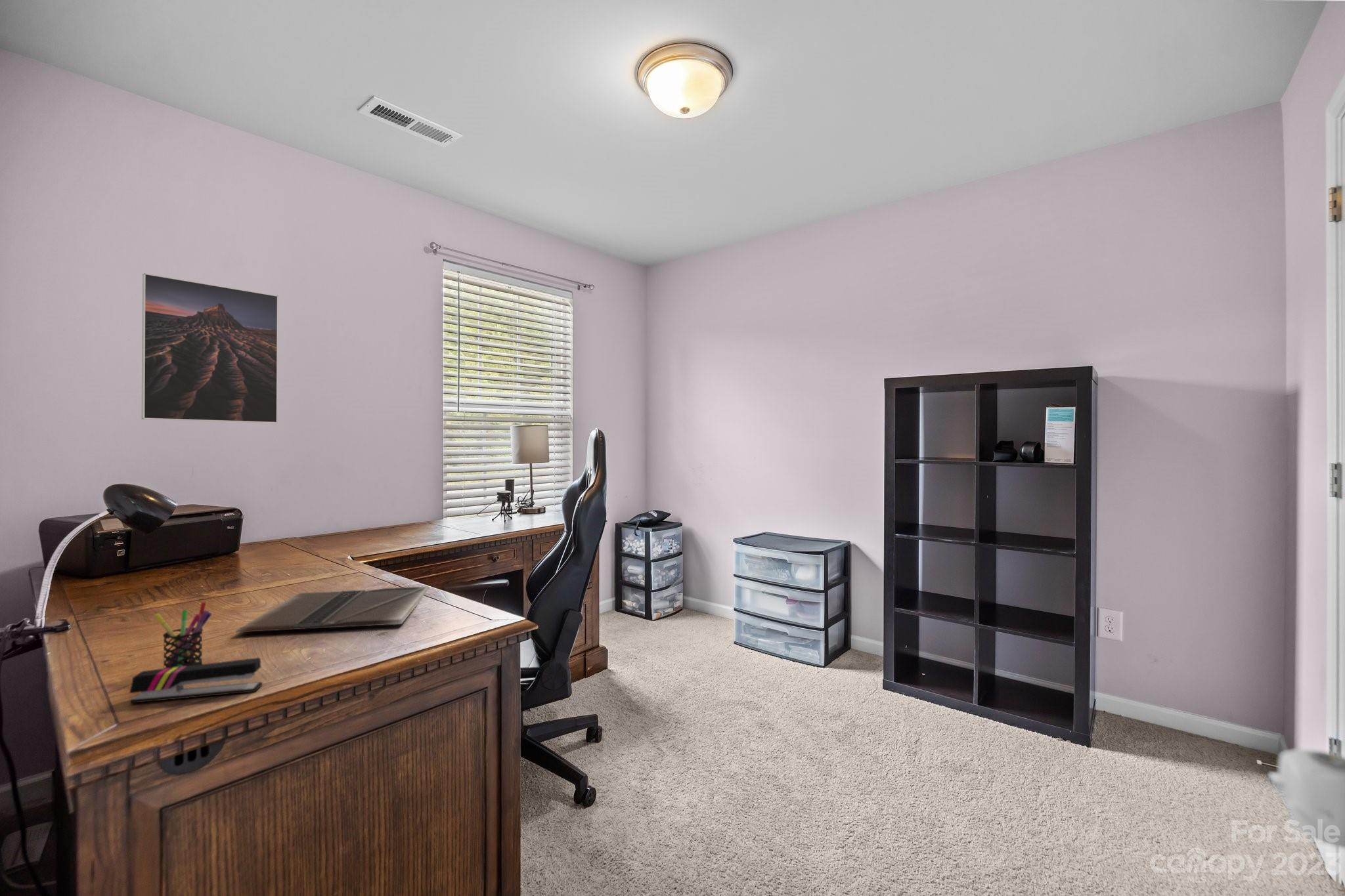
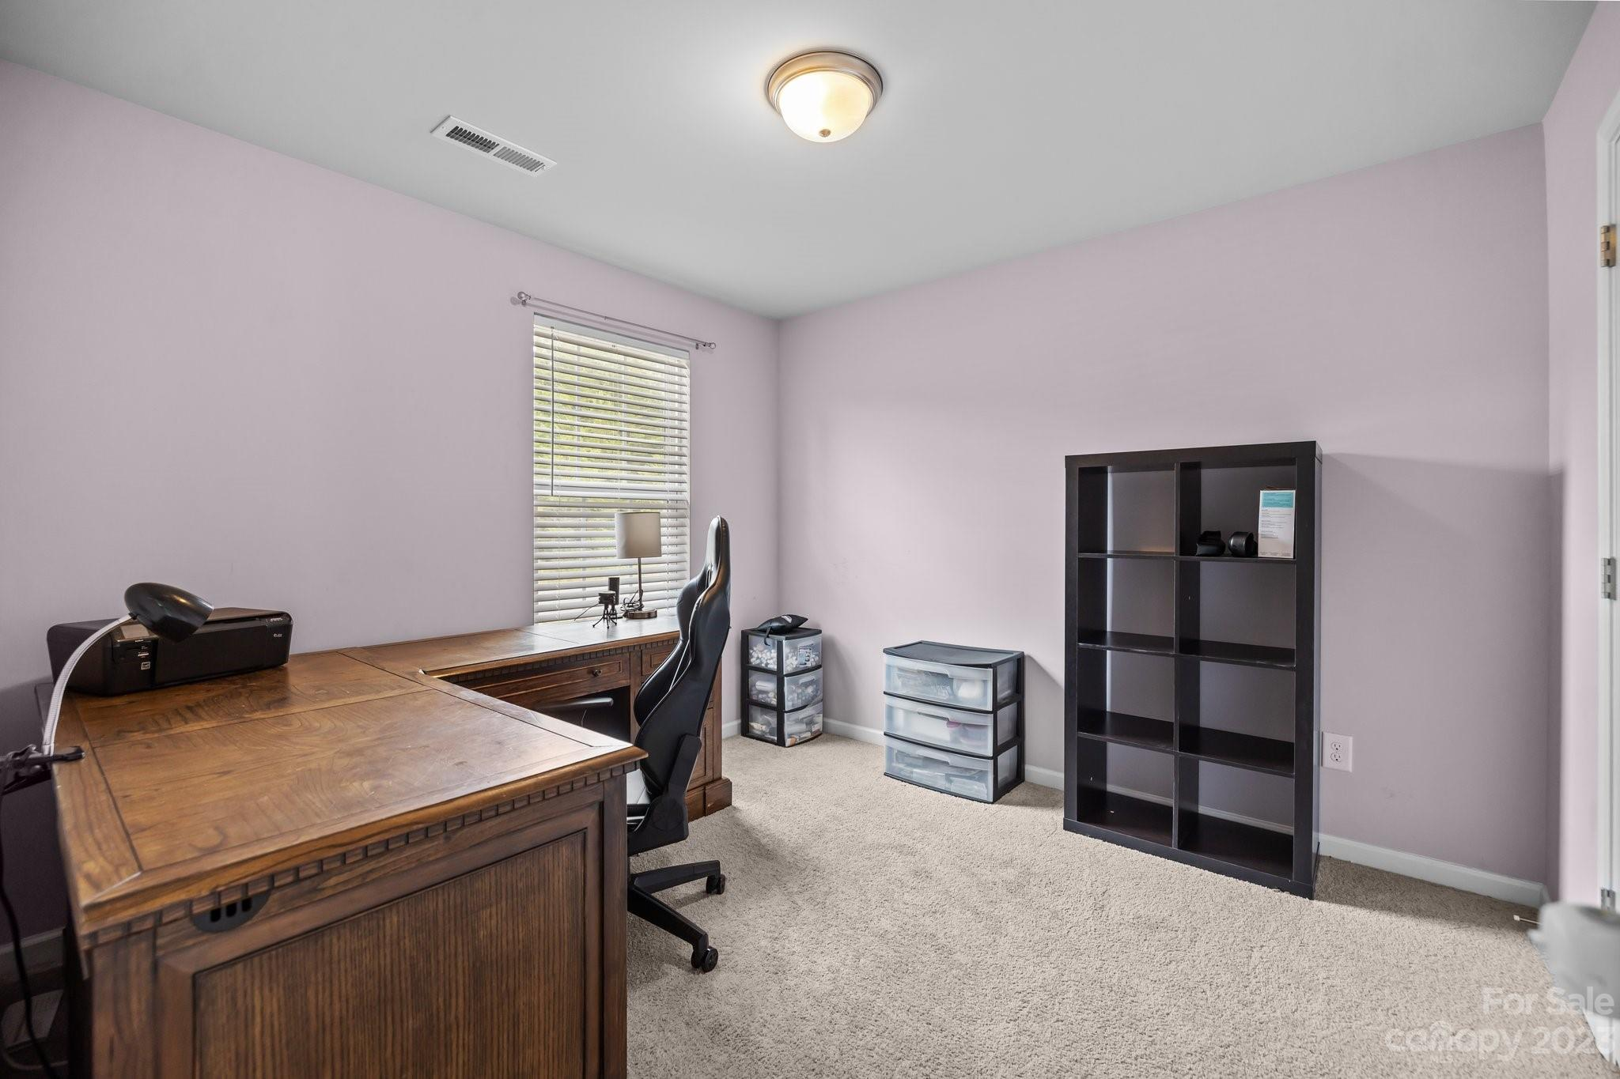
- stapler [129,657,263,704]
- pen holder [154,601,212,669]
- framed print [141,272,279,424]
- laptop [235,586,430,633]
